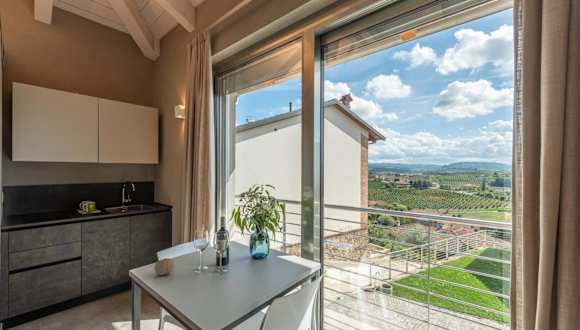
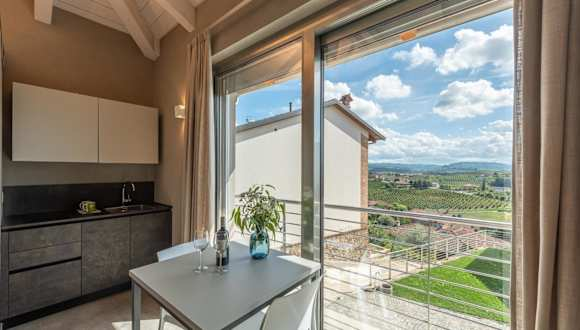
- fruit [154,257,175,276]
